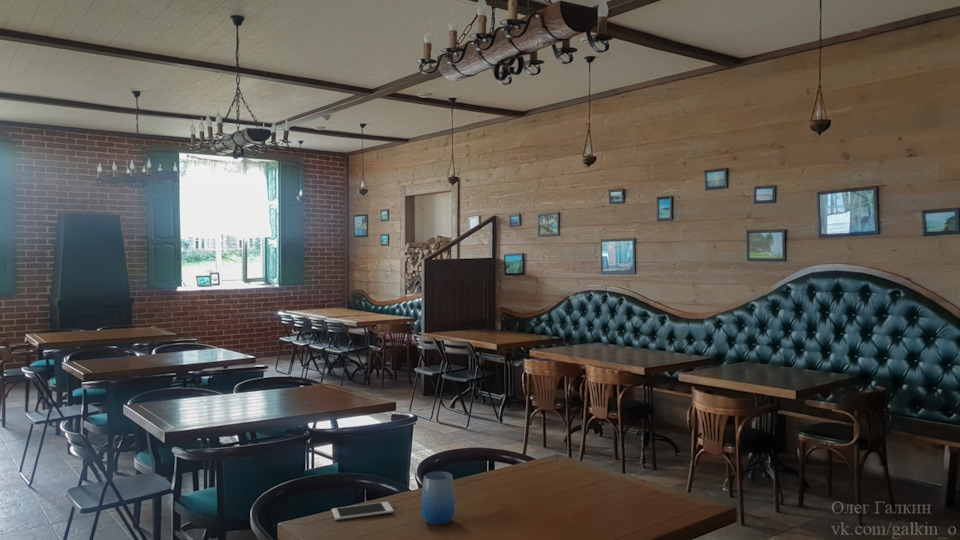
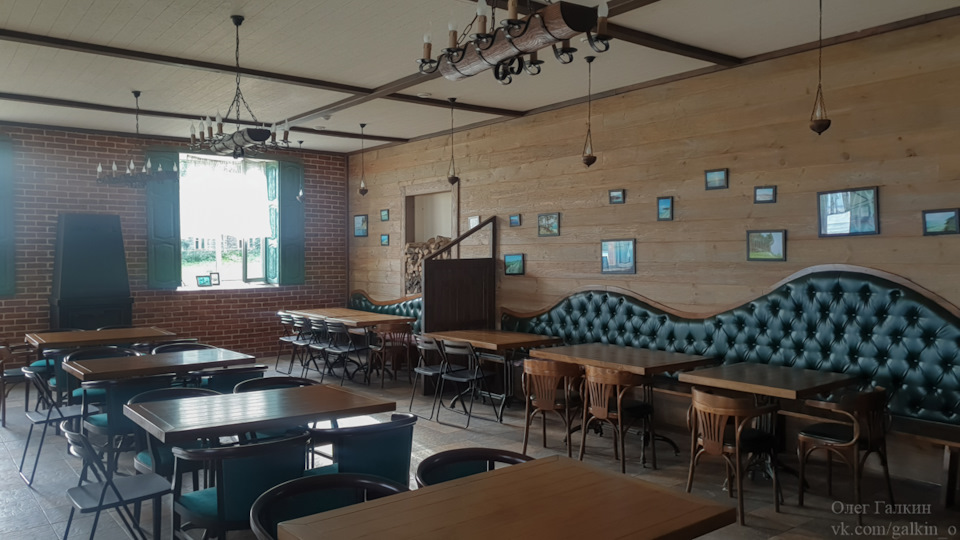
- cup [420,470,457,526]
- cell phone [331,501,395,521]
